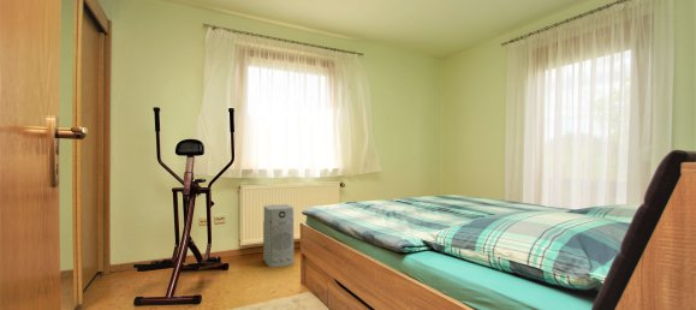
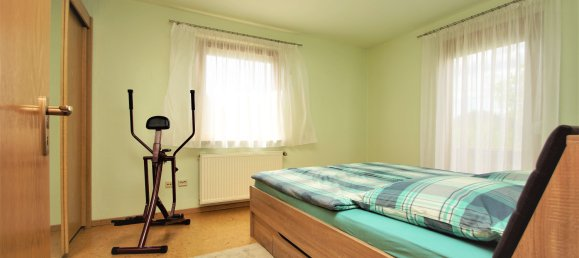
- air purifier [262,203,296,268]
